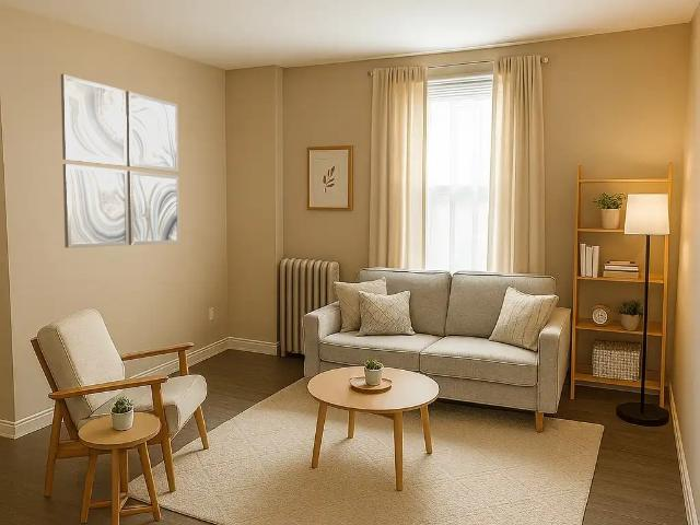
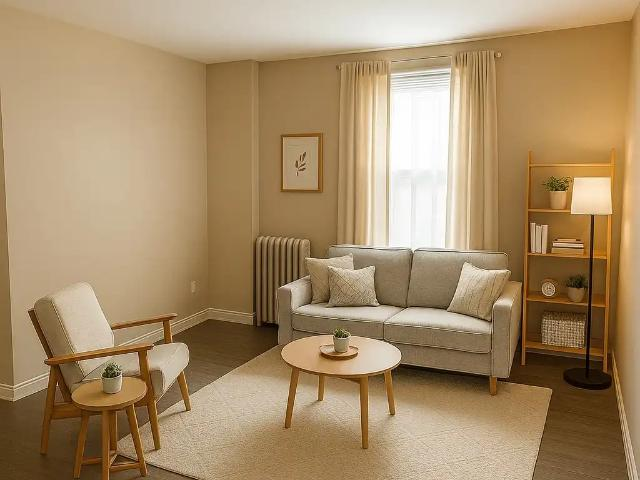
- wall art [60,73,180,248]
